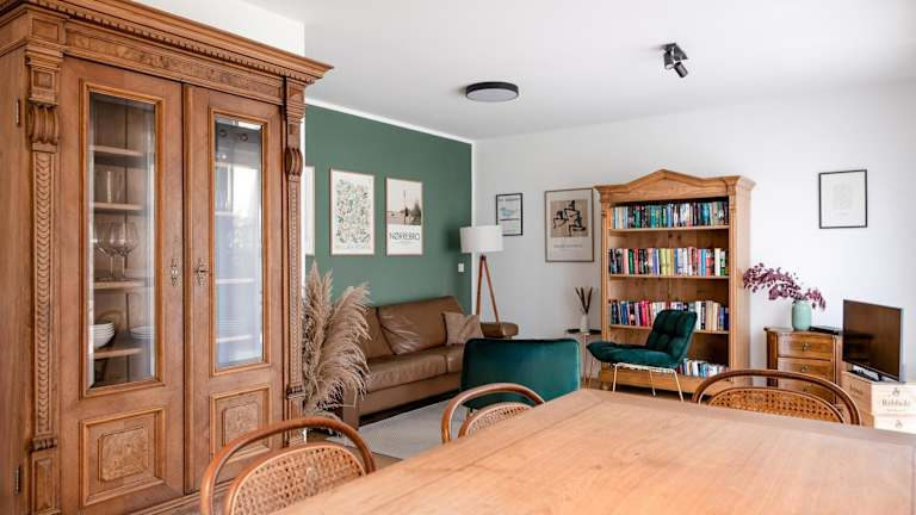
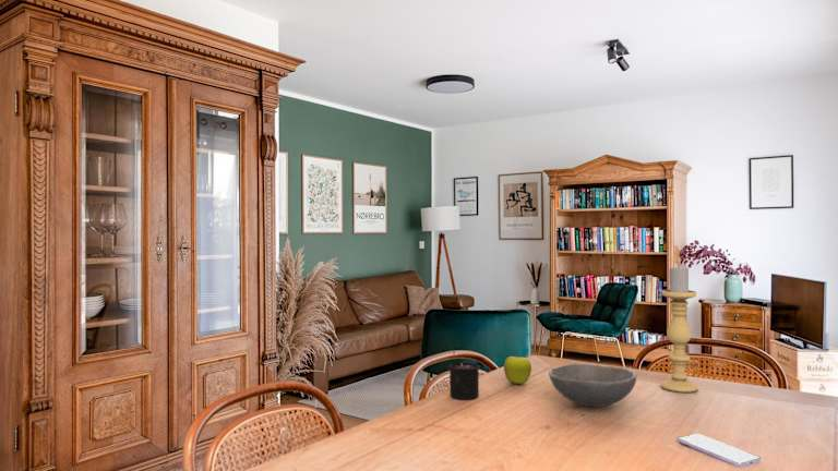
+ candle [447,351,481,401]
+ fruit [503,355,532,385]
+ candle holder [660,264,699,394]
+ smartphone [677,433,763,467]
+ bowl [548,363,637,408]
